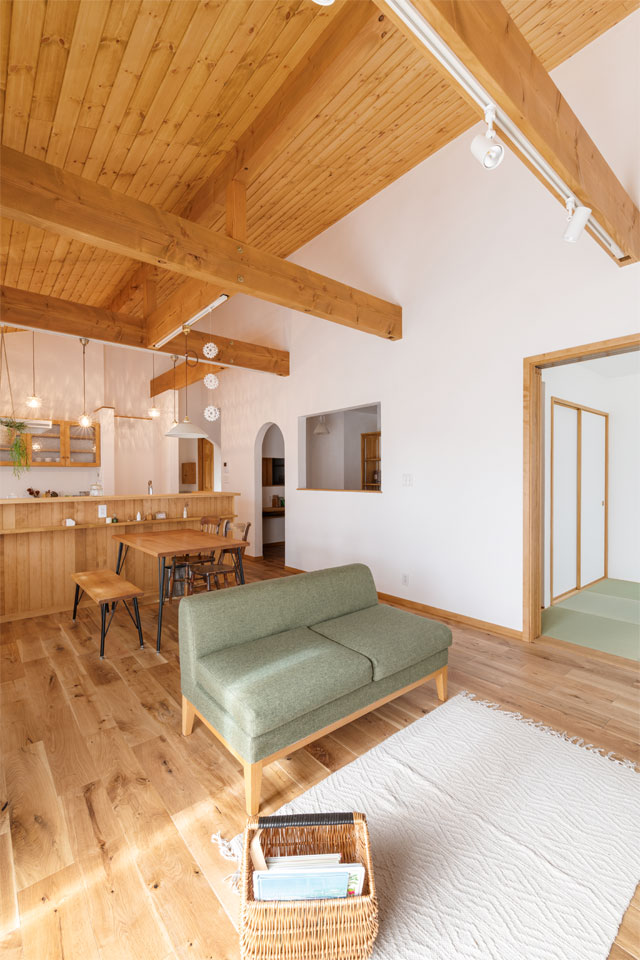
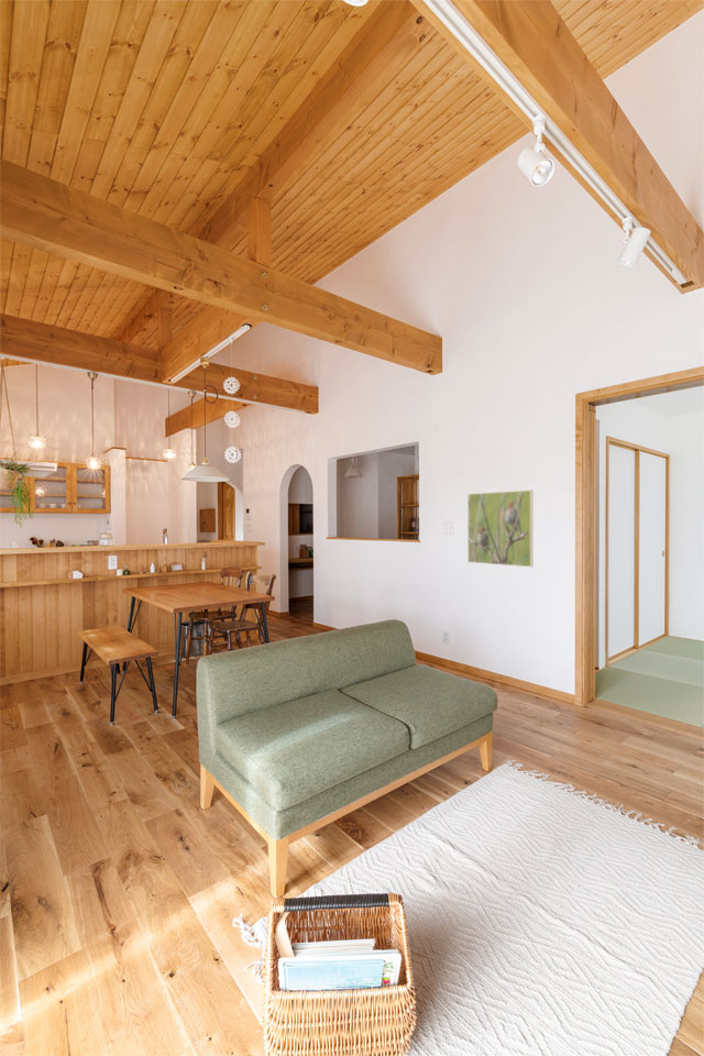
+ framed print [466,490,534,568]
